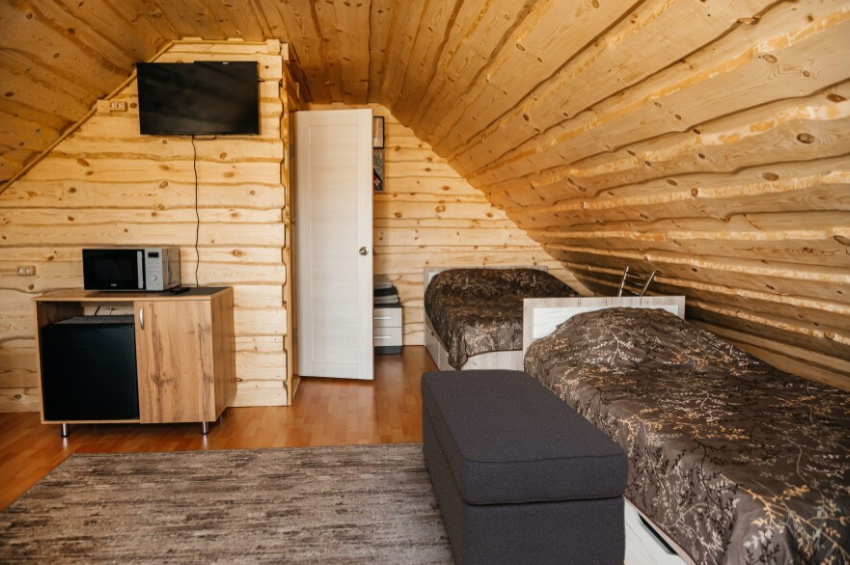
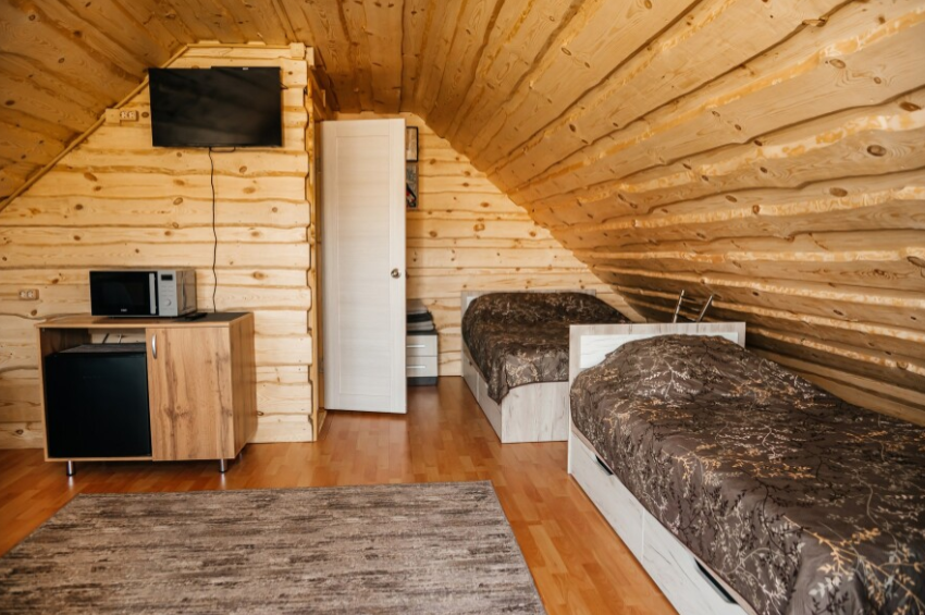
- ottoman [419,368,630,565]
